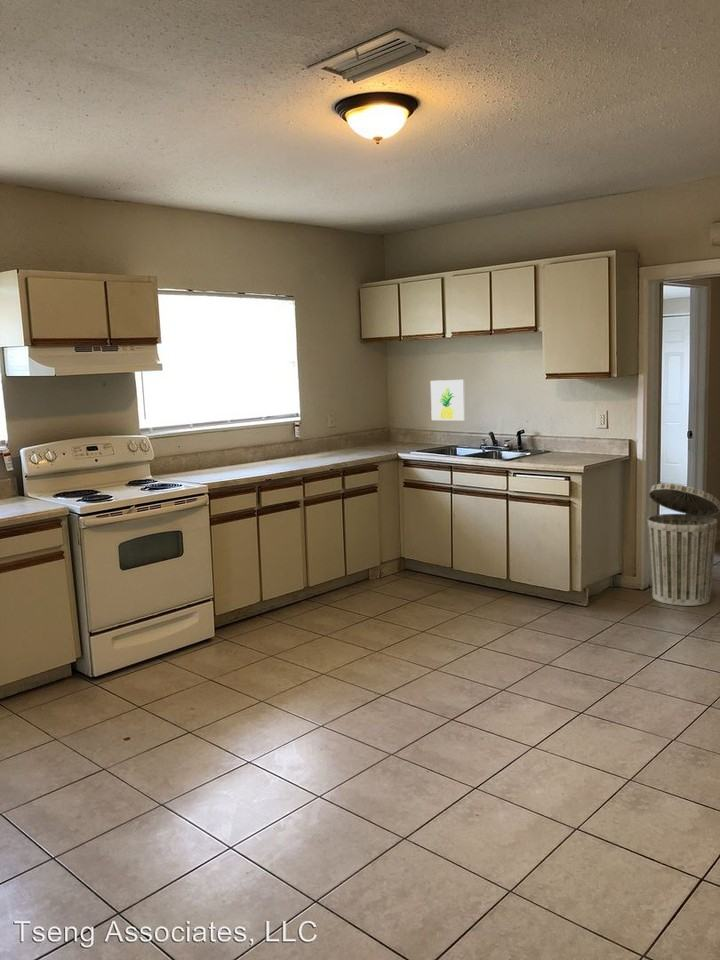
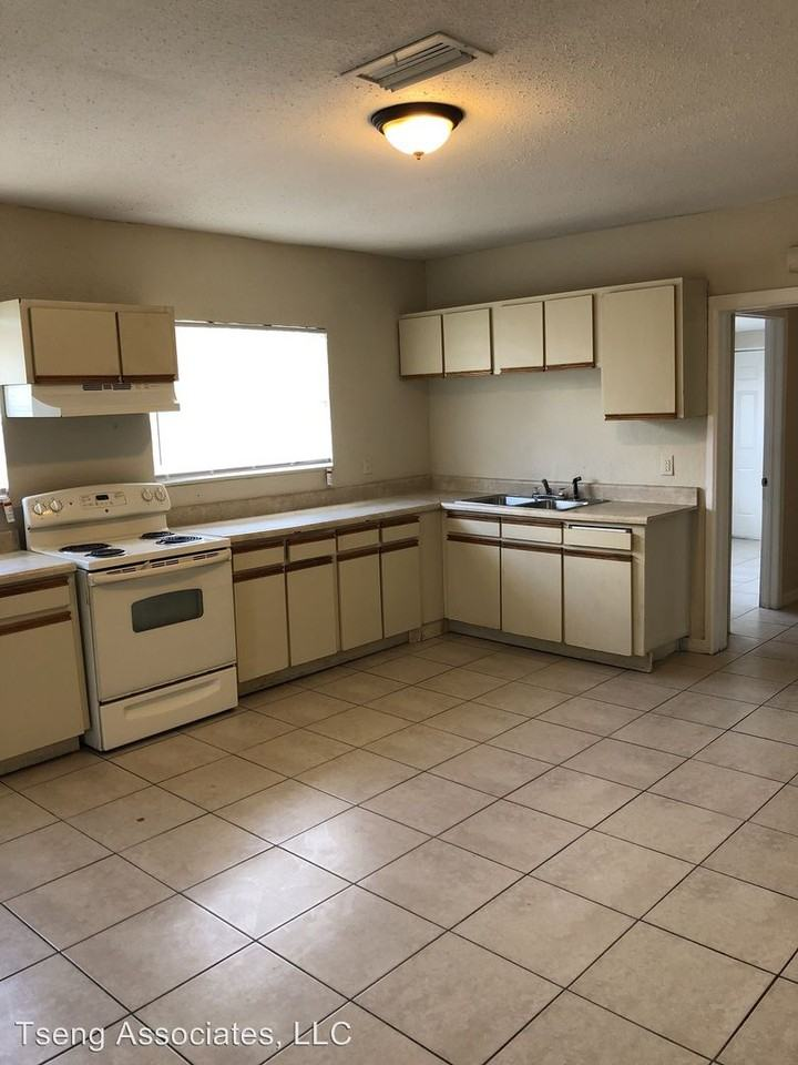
- wall art [430,379,466,421]
- trash can [646,482,720,607]
